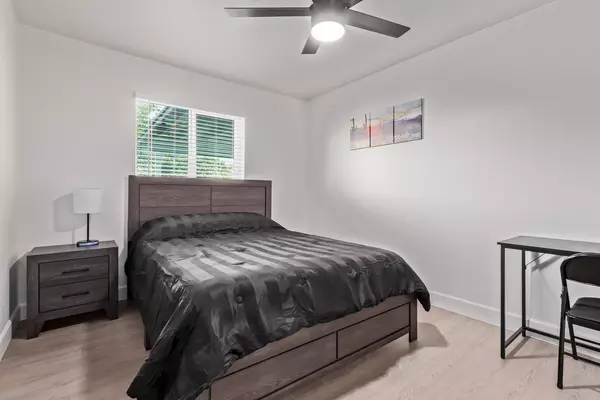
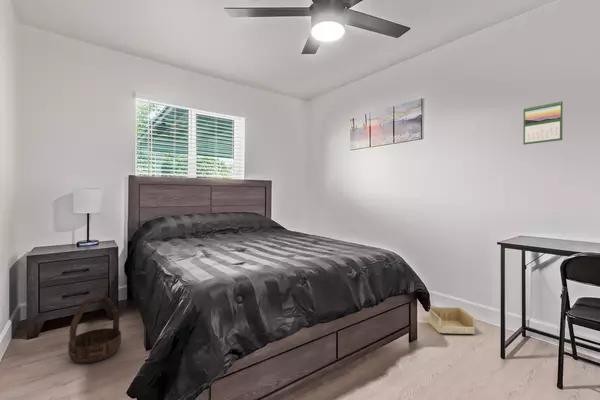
+ basket [67,294,122,364]
+ calendar [522,100,564,146]
+ storage bin [427,306,476,335]
